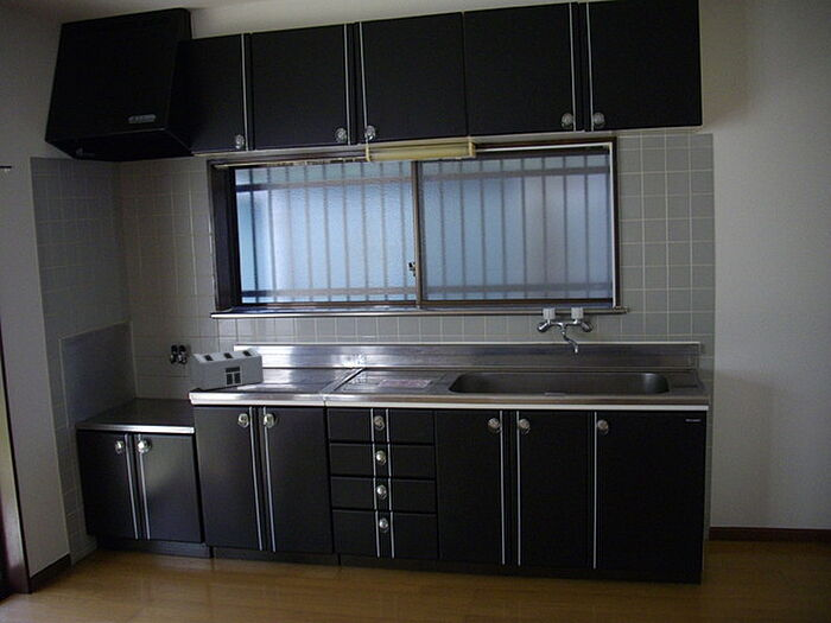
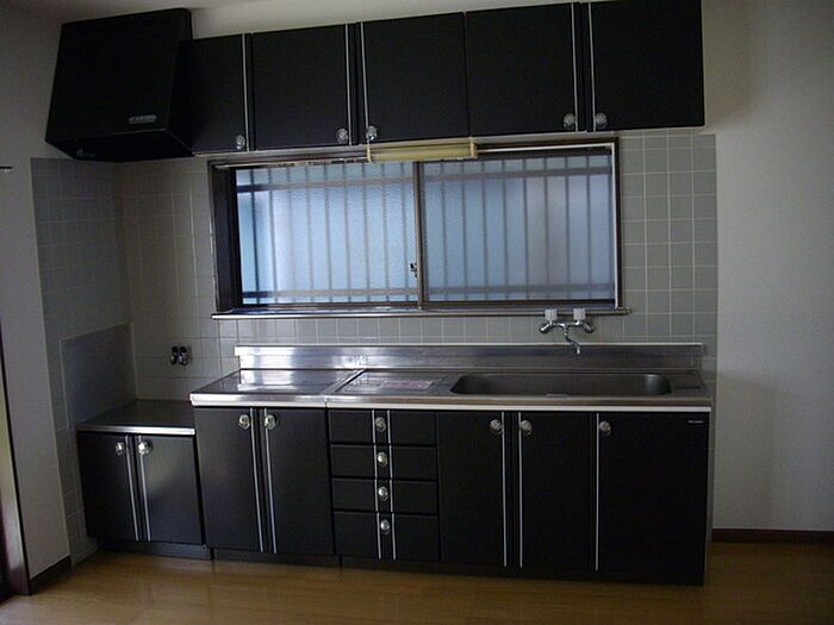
- toaster [186,347,265,390]
